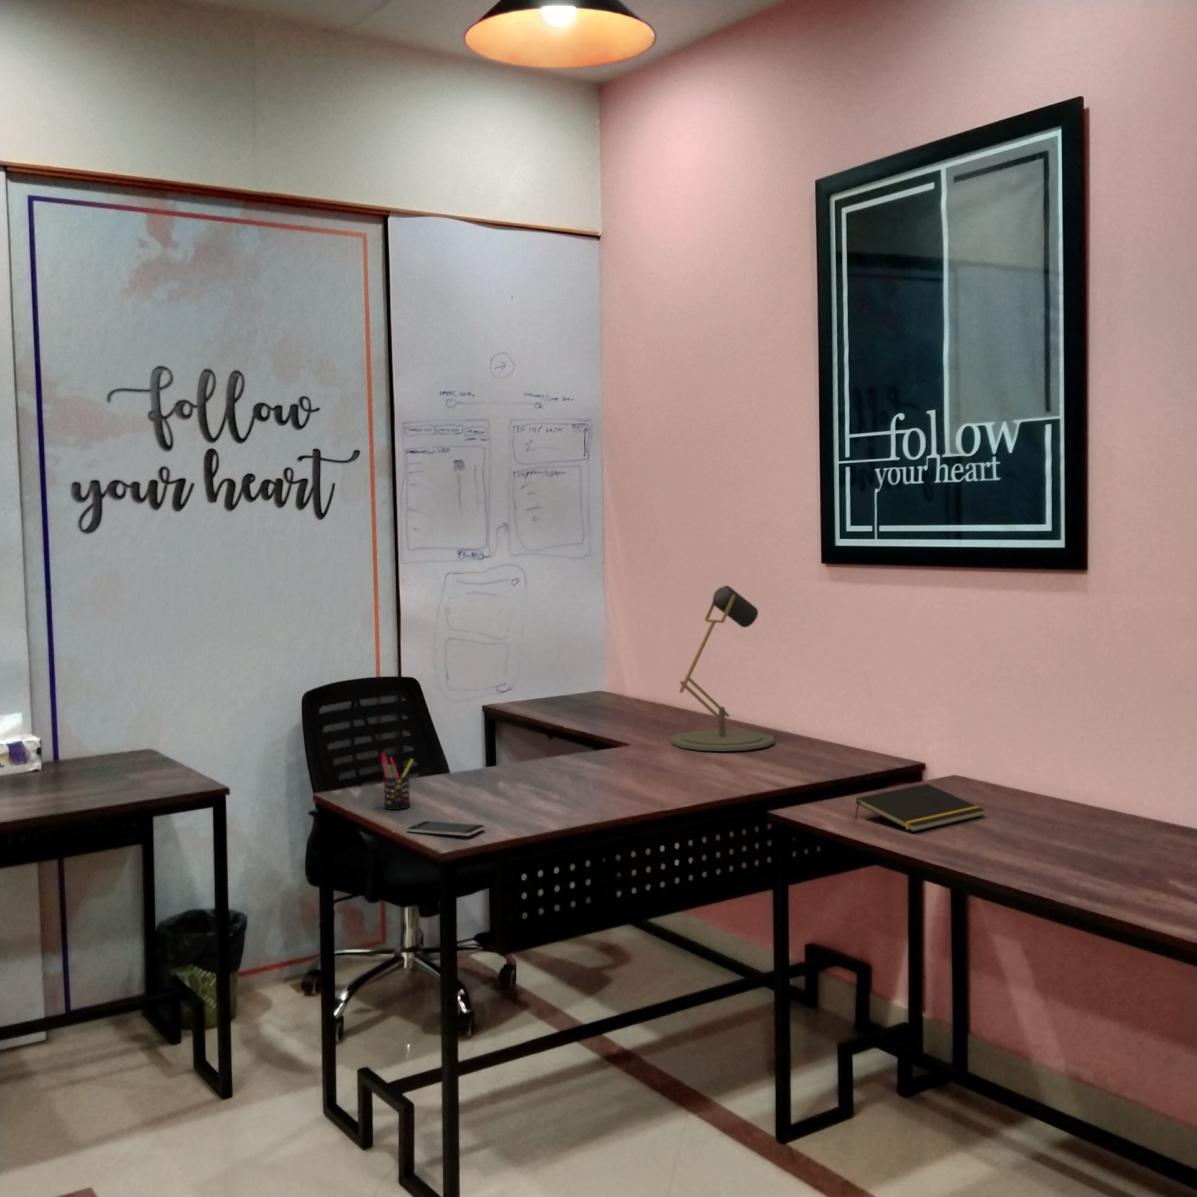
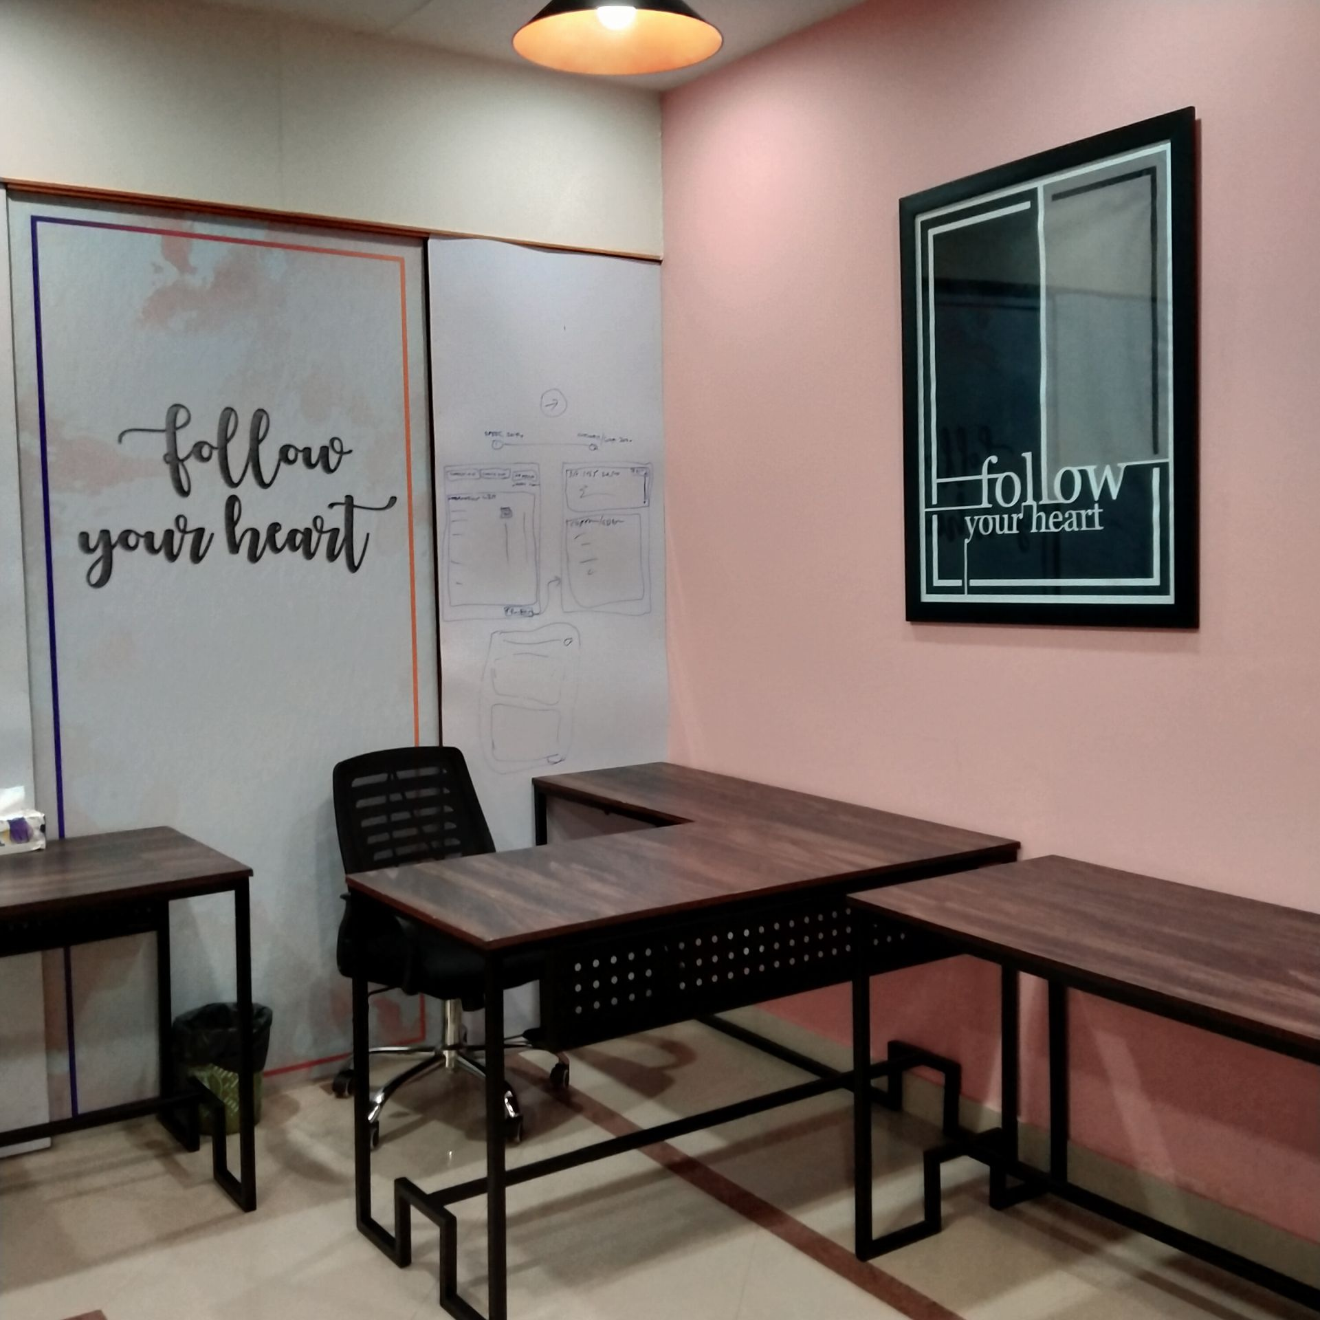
- desk lamp [671,584,775,752]
- smartphone [406,820,487,836]
- pen holder [379,752,414,810]
- notepad [854,783,985,832]
